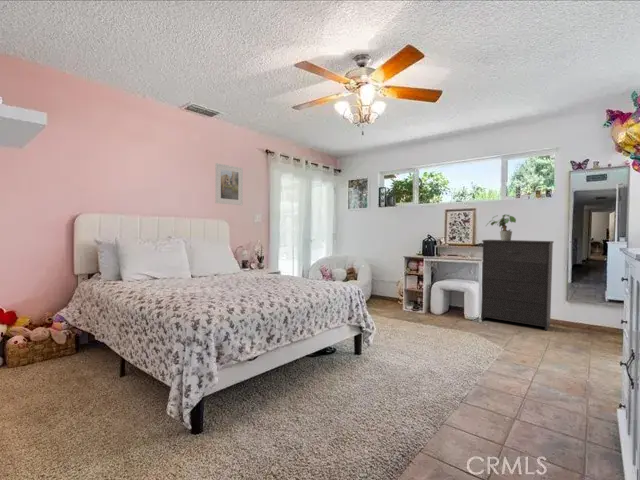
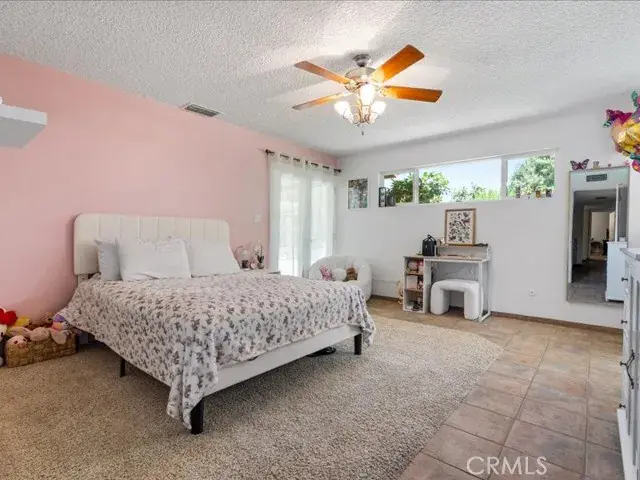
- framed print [214,162,244,206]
- potted plant [485,213,517,240]
- dresser [480,239,555,332]
